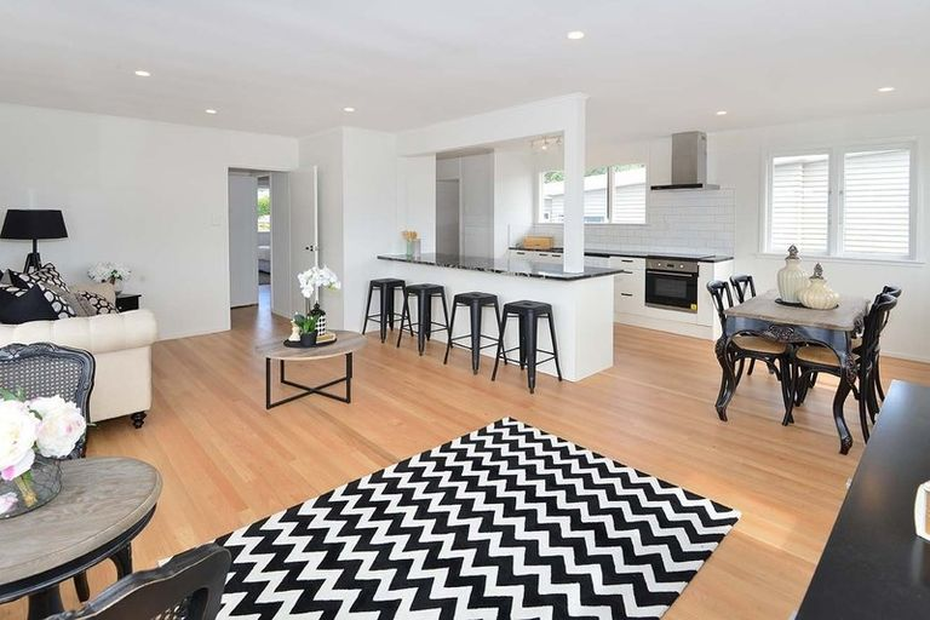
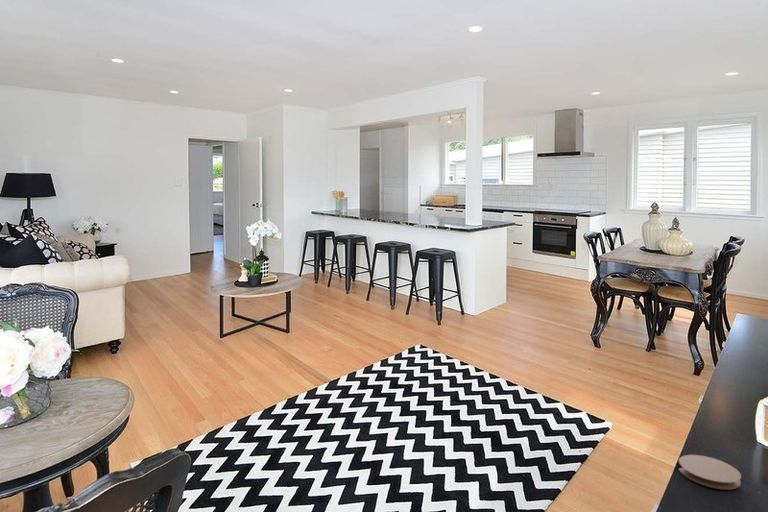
+ coaster [678,454,742,490]
